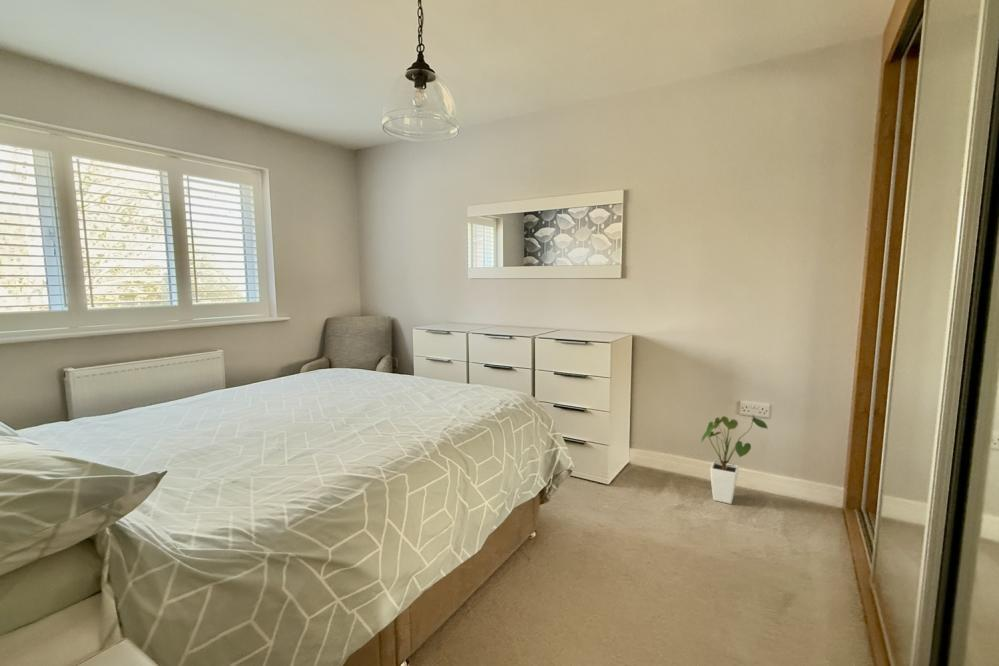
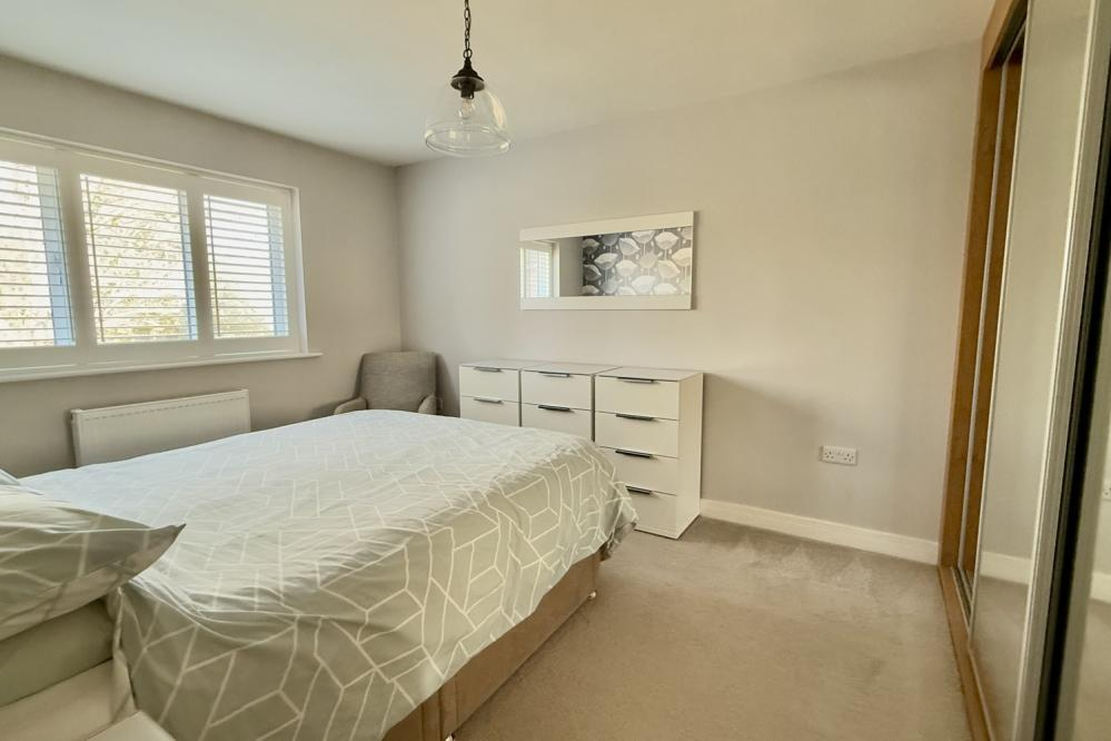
- house plant [699,414,769,505]
